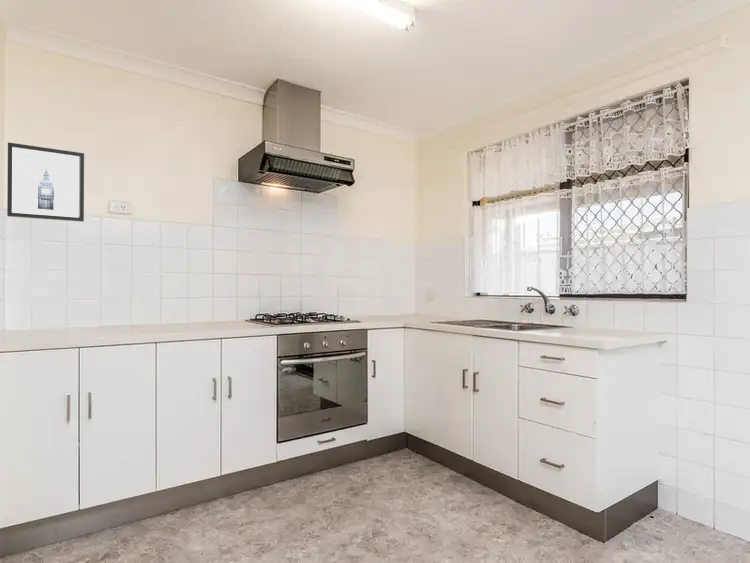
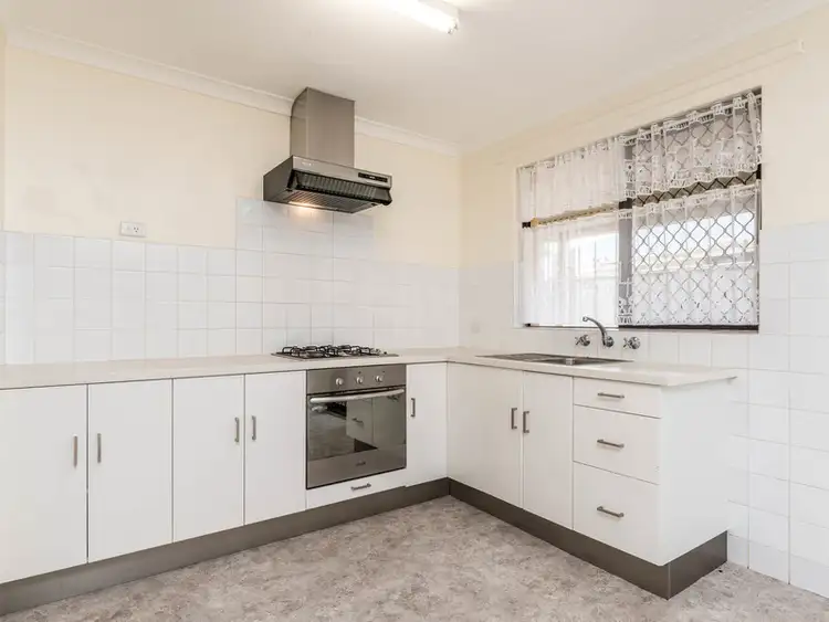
- wall art [6,141,85,223]
